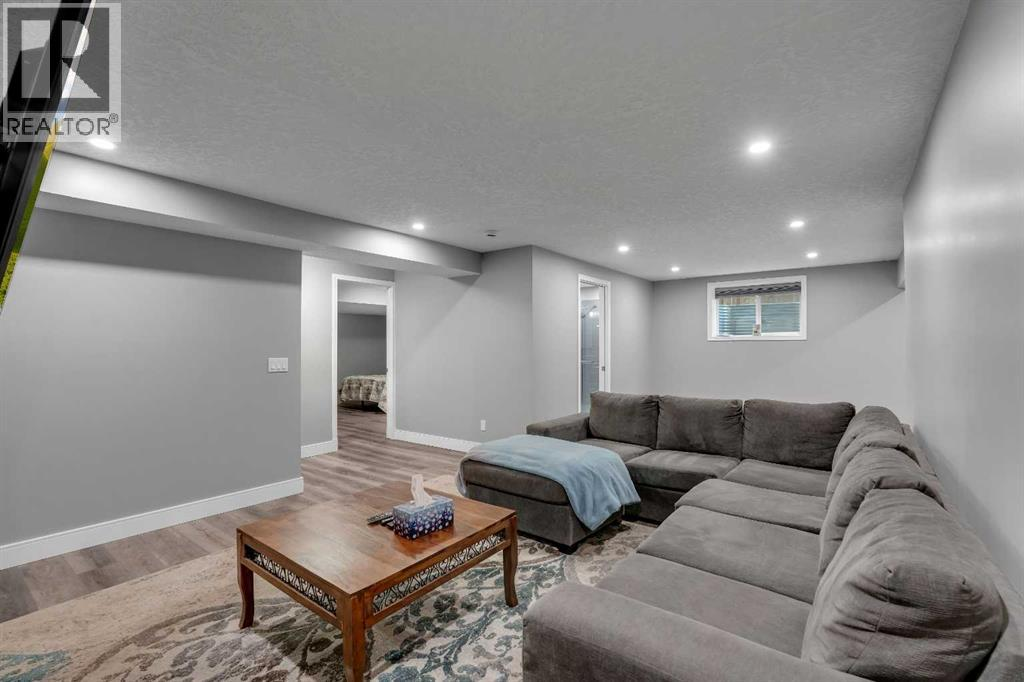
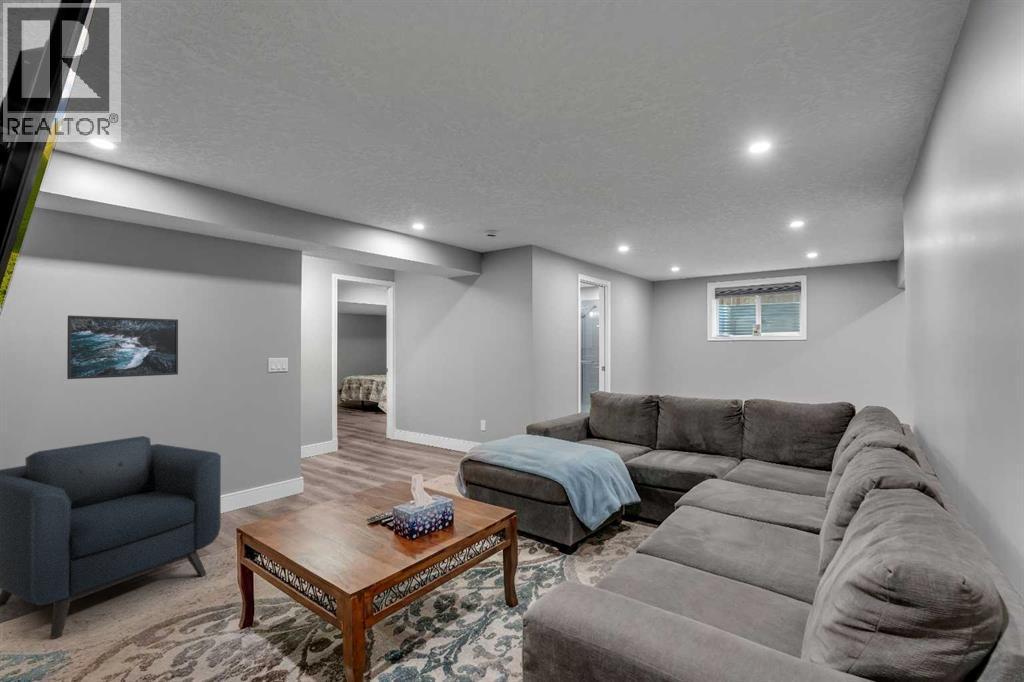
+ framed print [66,314,179,380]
+ armchair [0,435,222,640]
